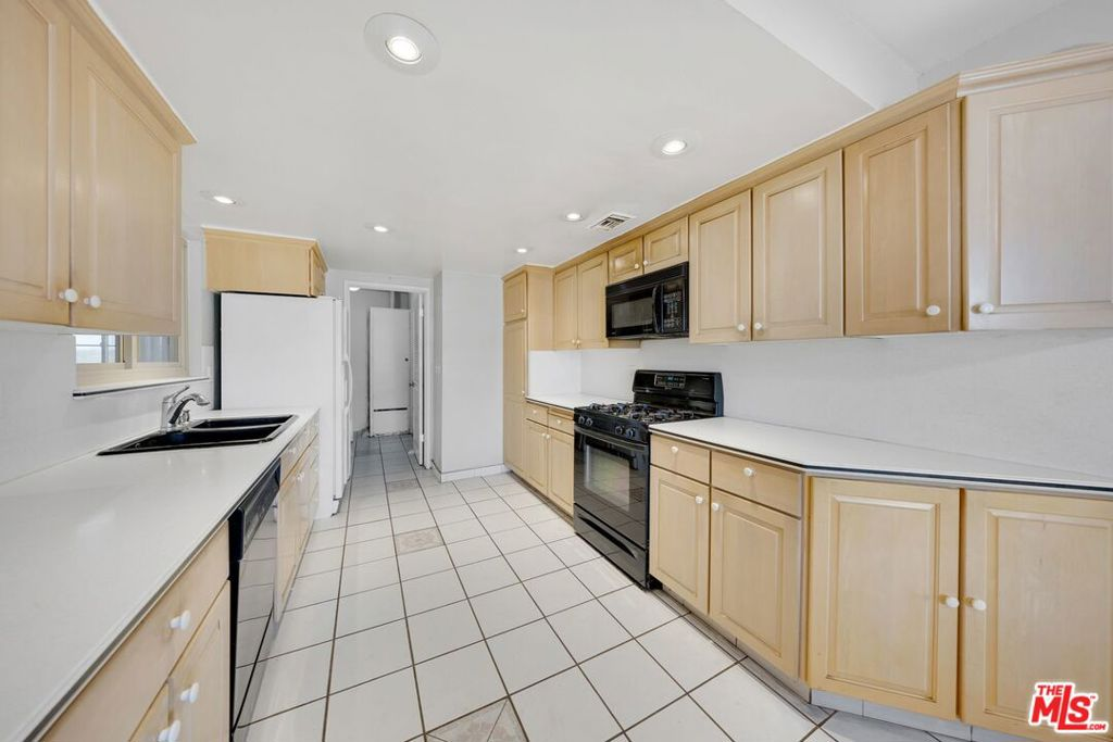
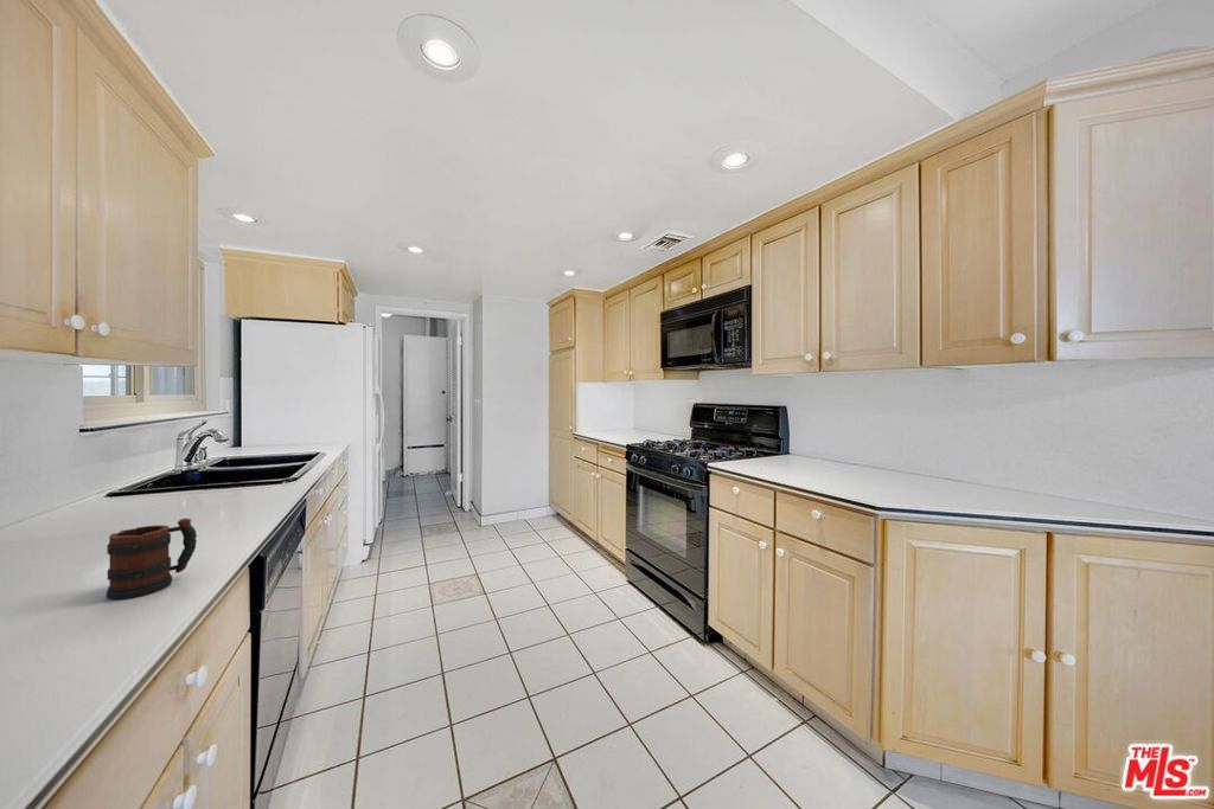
+ mug [106,518,198,601]
